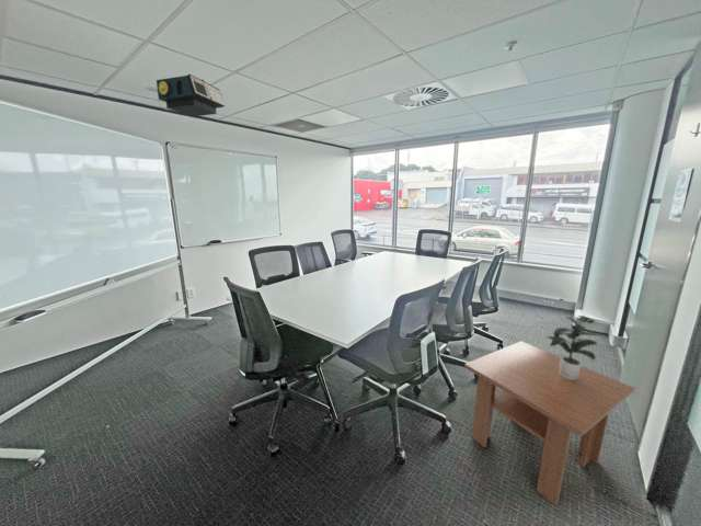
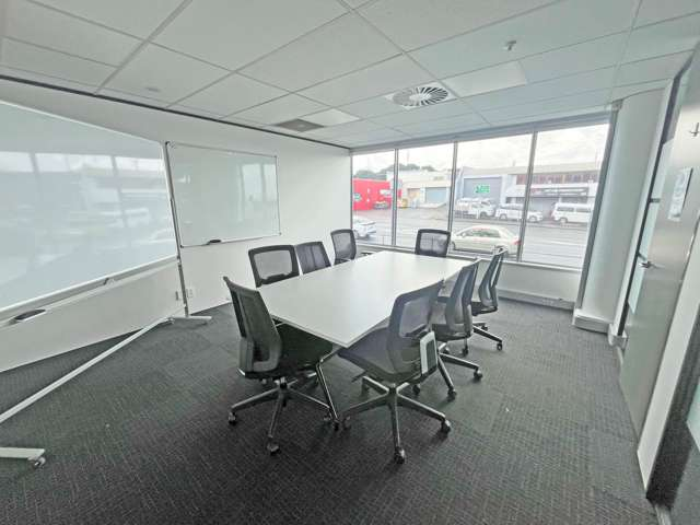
- coffee table [463,340,636,507]
- potted plant [545,315,602,379]
- projector [156,73,226,118]
